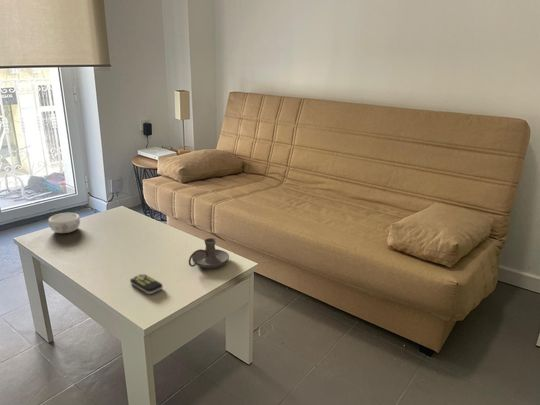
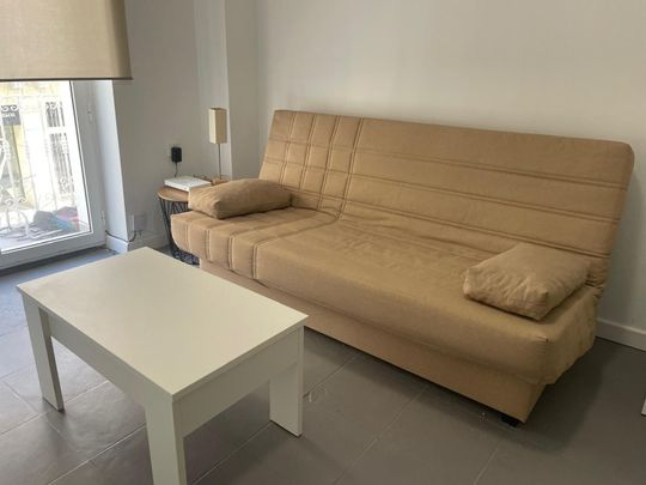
- decorative bowl [48,212,81,234]
- candle holder [188,237,230,269]
- remote control [129,273,164,295]
